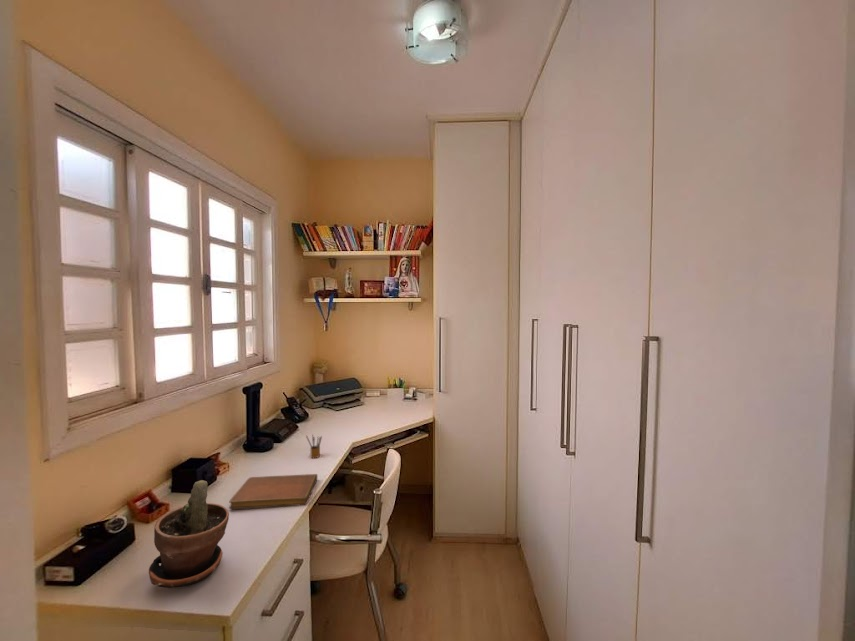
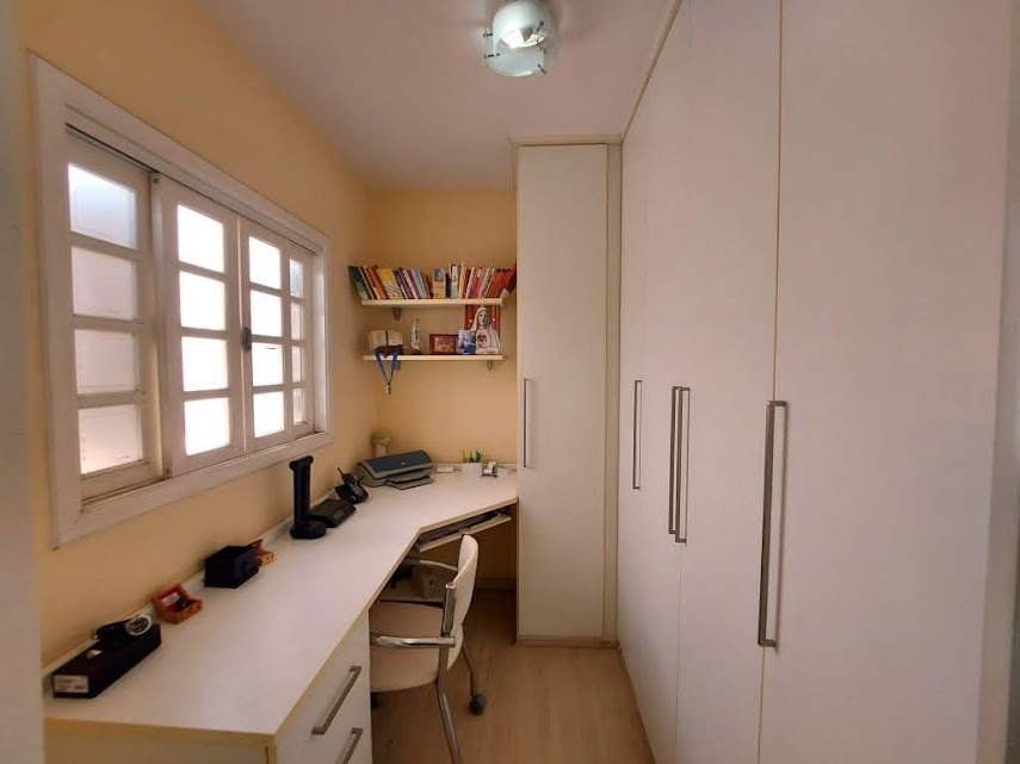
- notebook [228,473,318,510]
- potted plant [148,479,230,589]
- pencil box [305,433,323,459]
